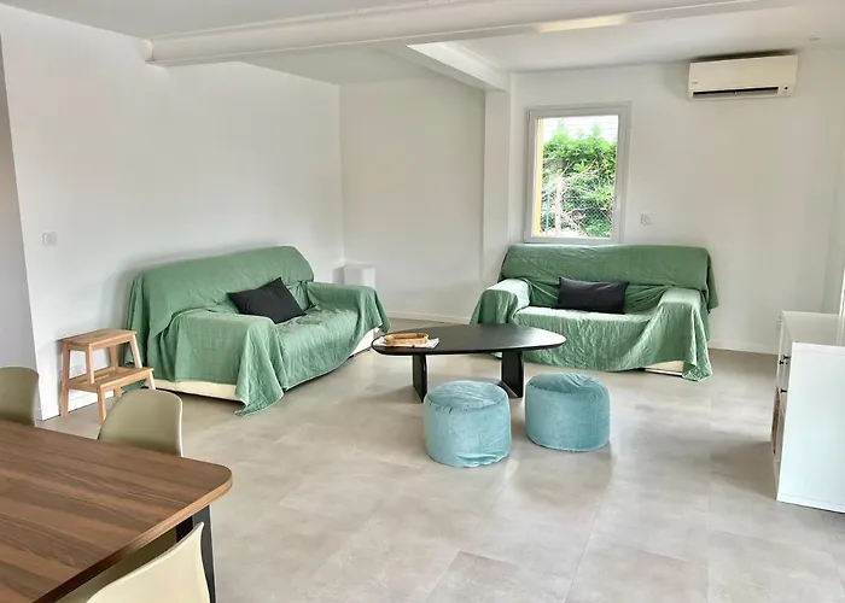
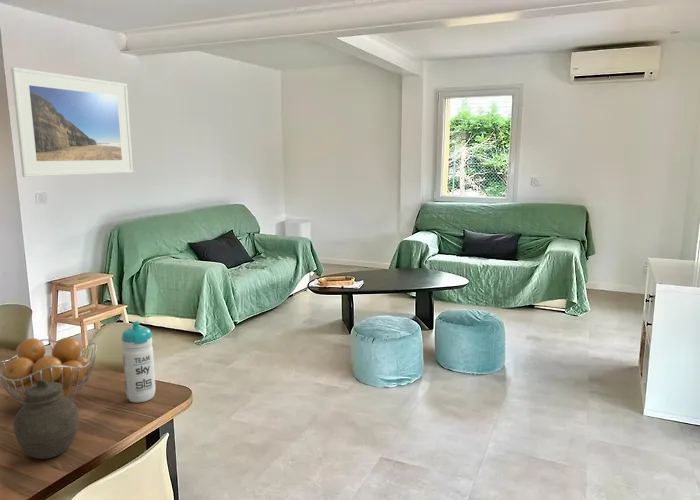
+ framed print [10,66,134,178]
+ water bottle [121,320,156,403]
+ fruit basket [0,336,98,405]
+ jar [12,379,80,460]
